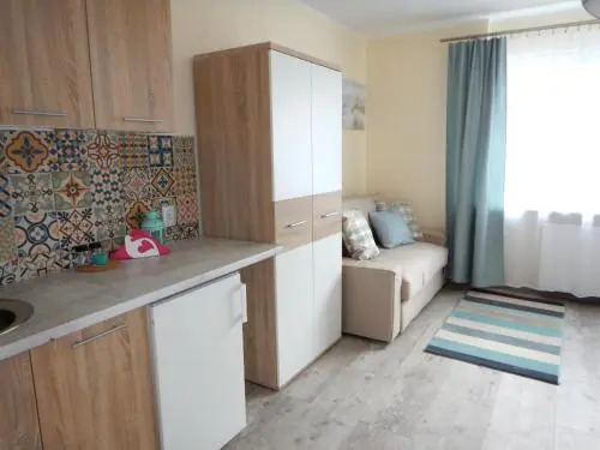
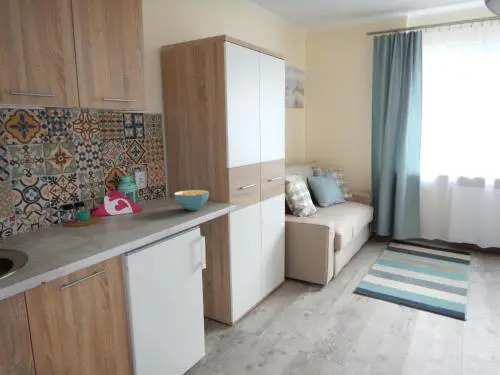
+ cereal bowl [173,189,210,211]
